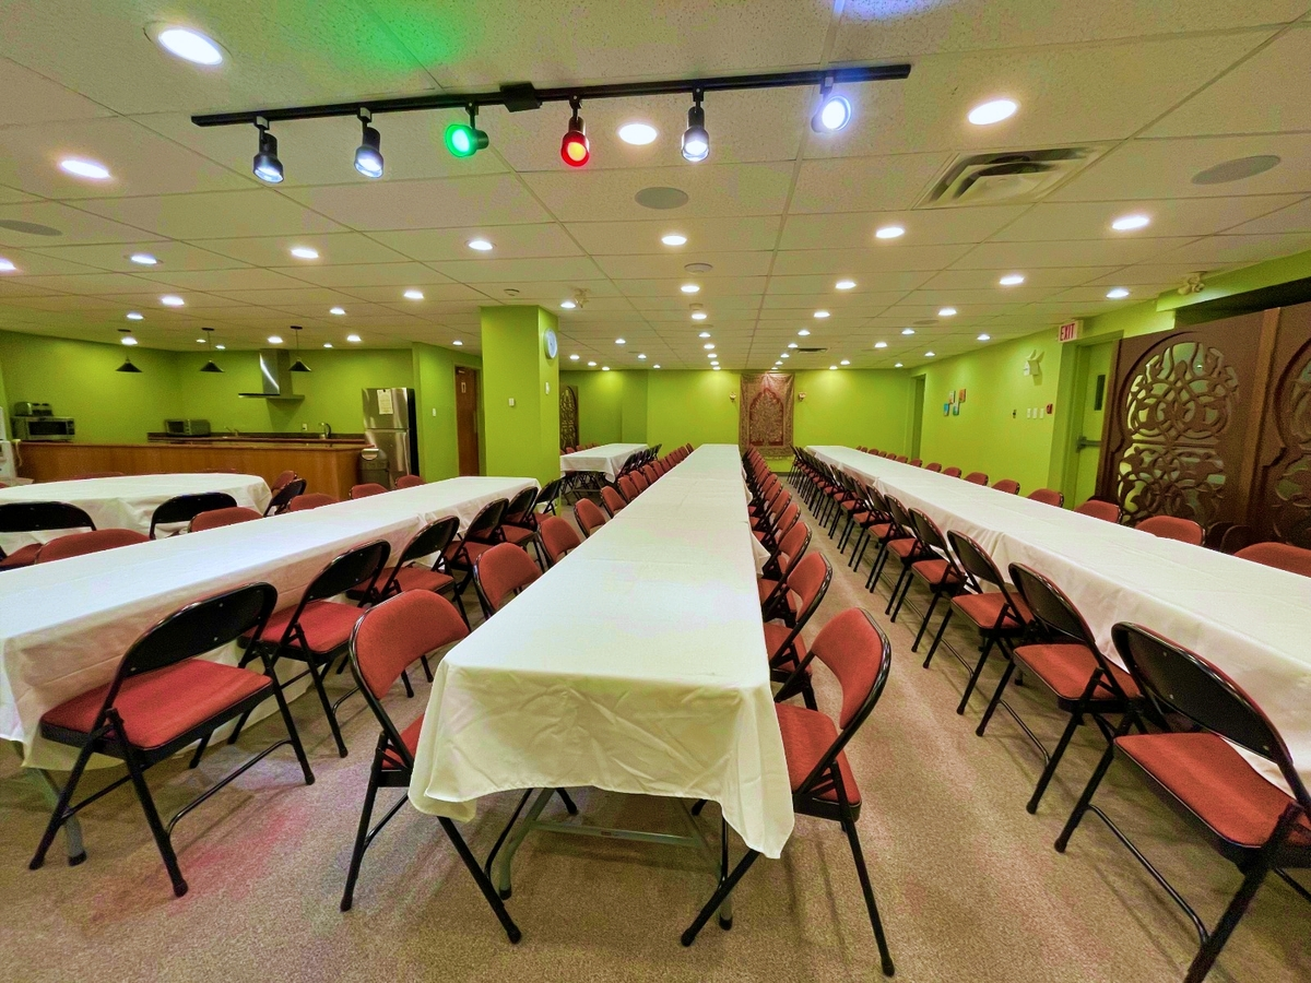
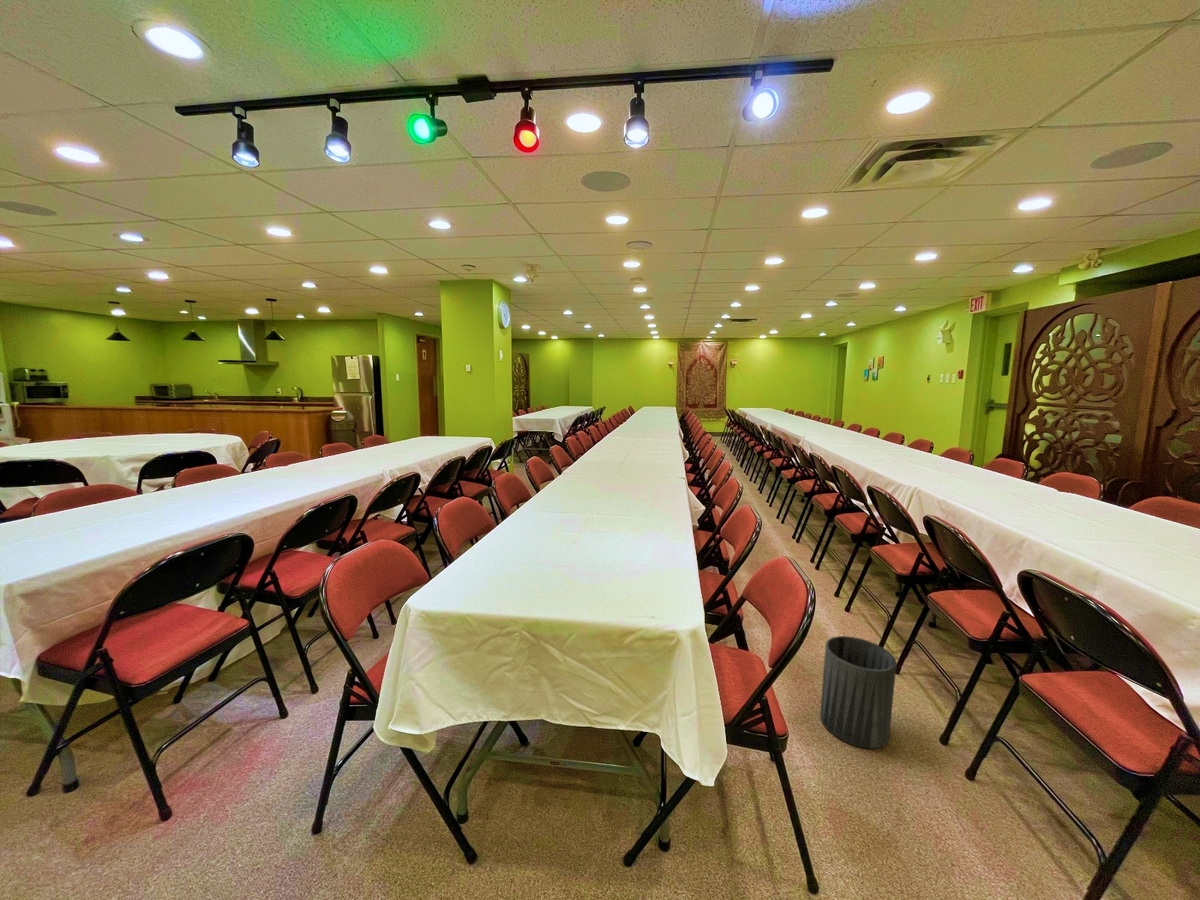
+ trash can [819,635,898,750]
